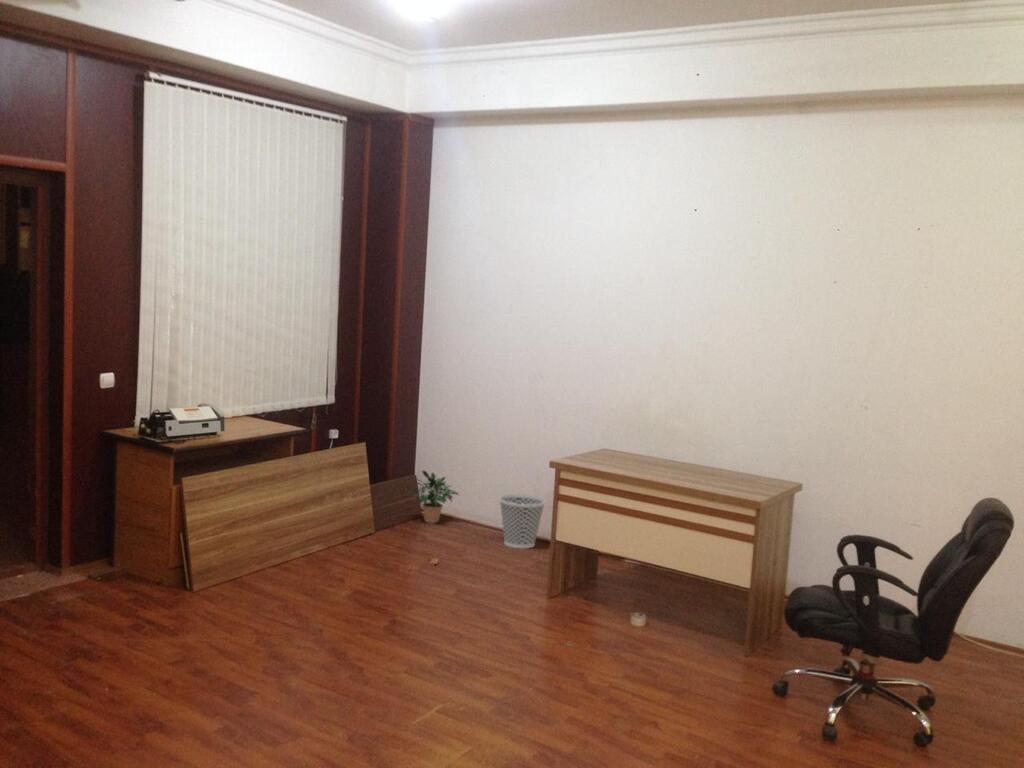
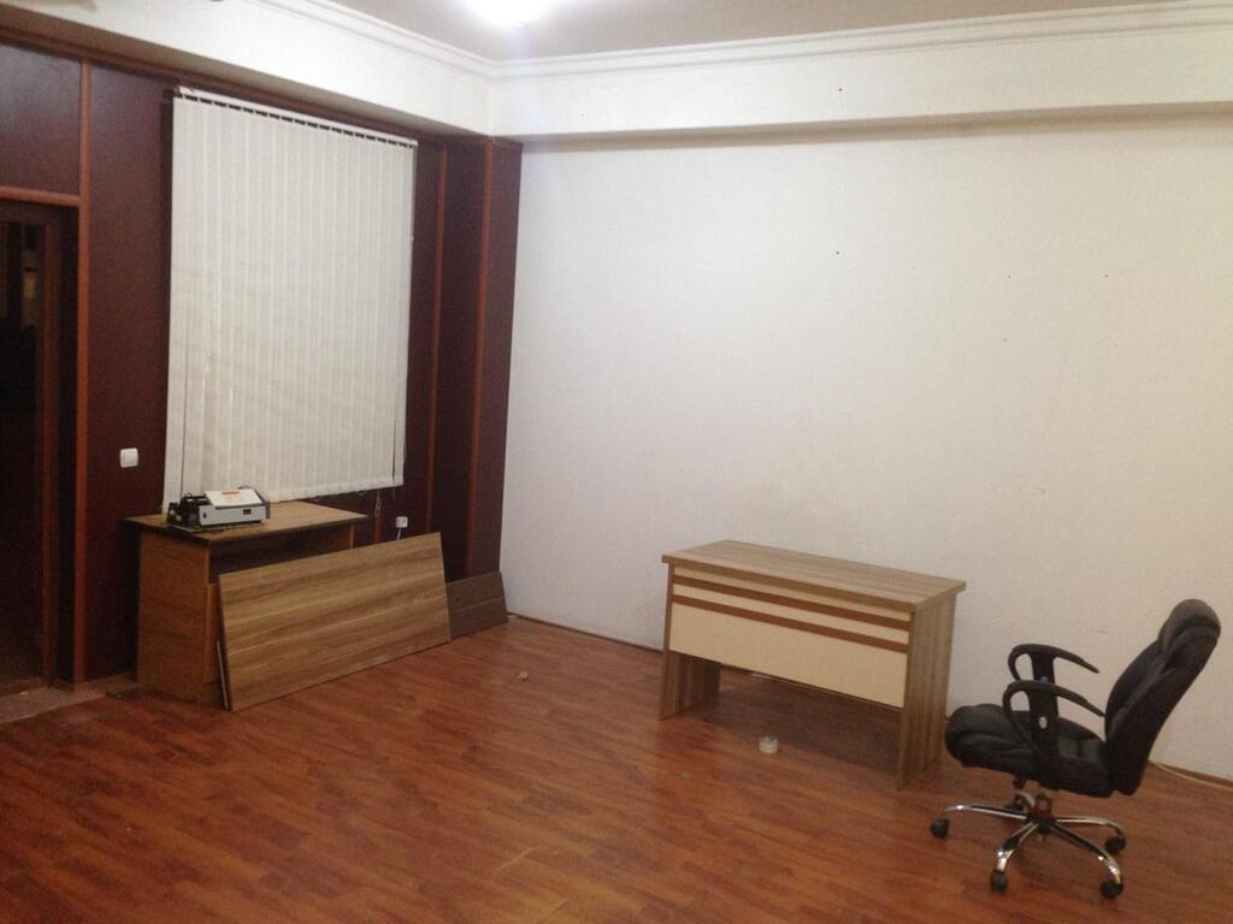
- potted plant [409,470,460,523]
- wastebasket [498,493,547,549]
